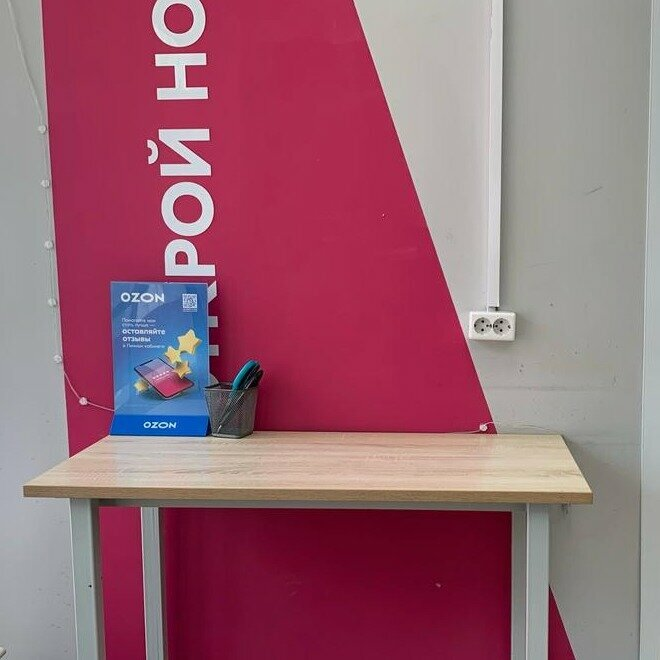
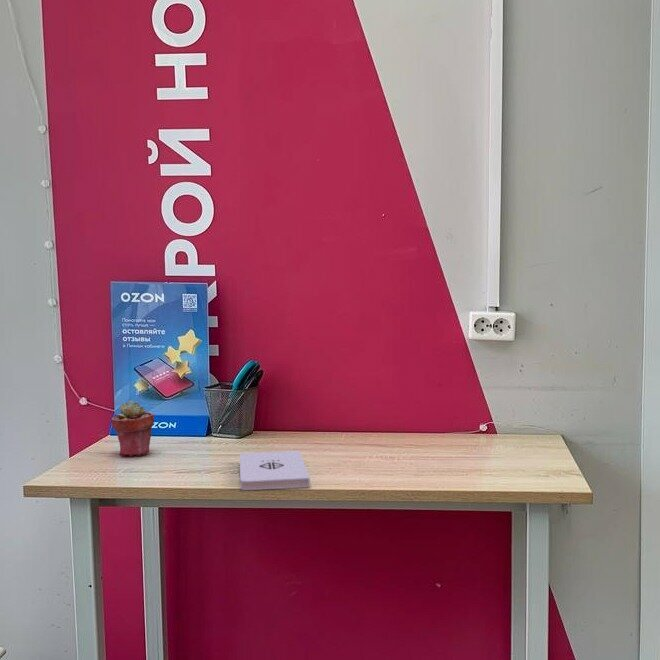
+ notepad [239,450,311,491]
+ potted succulent [111,399,155,457]
